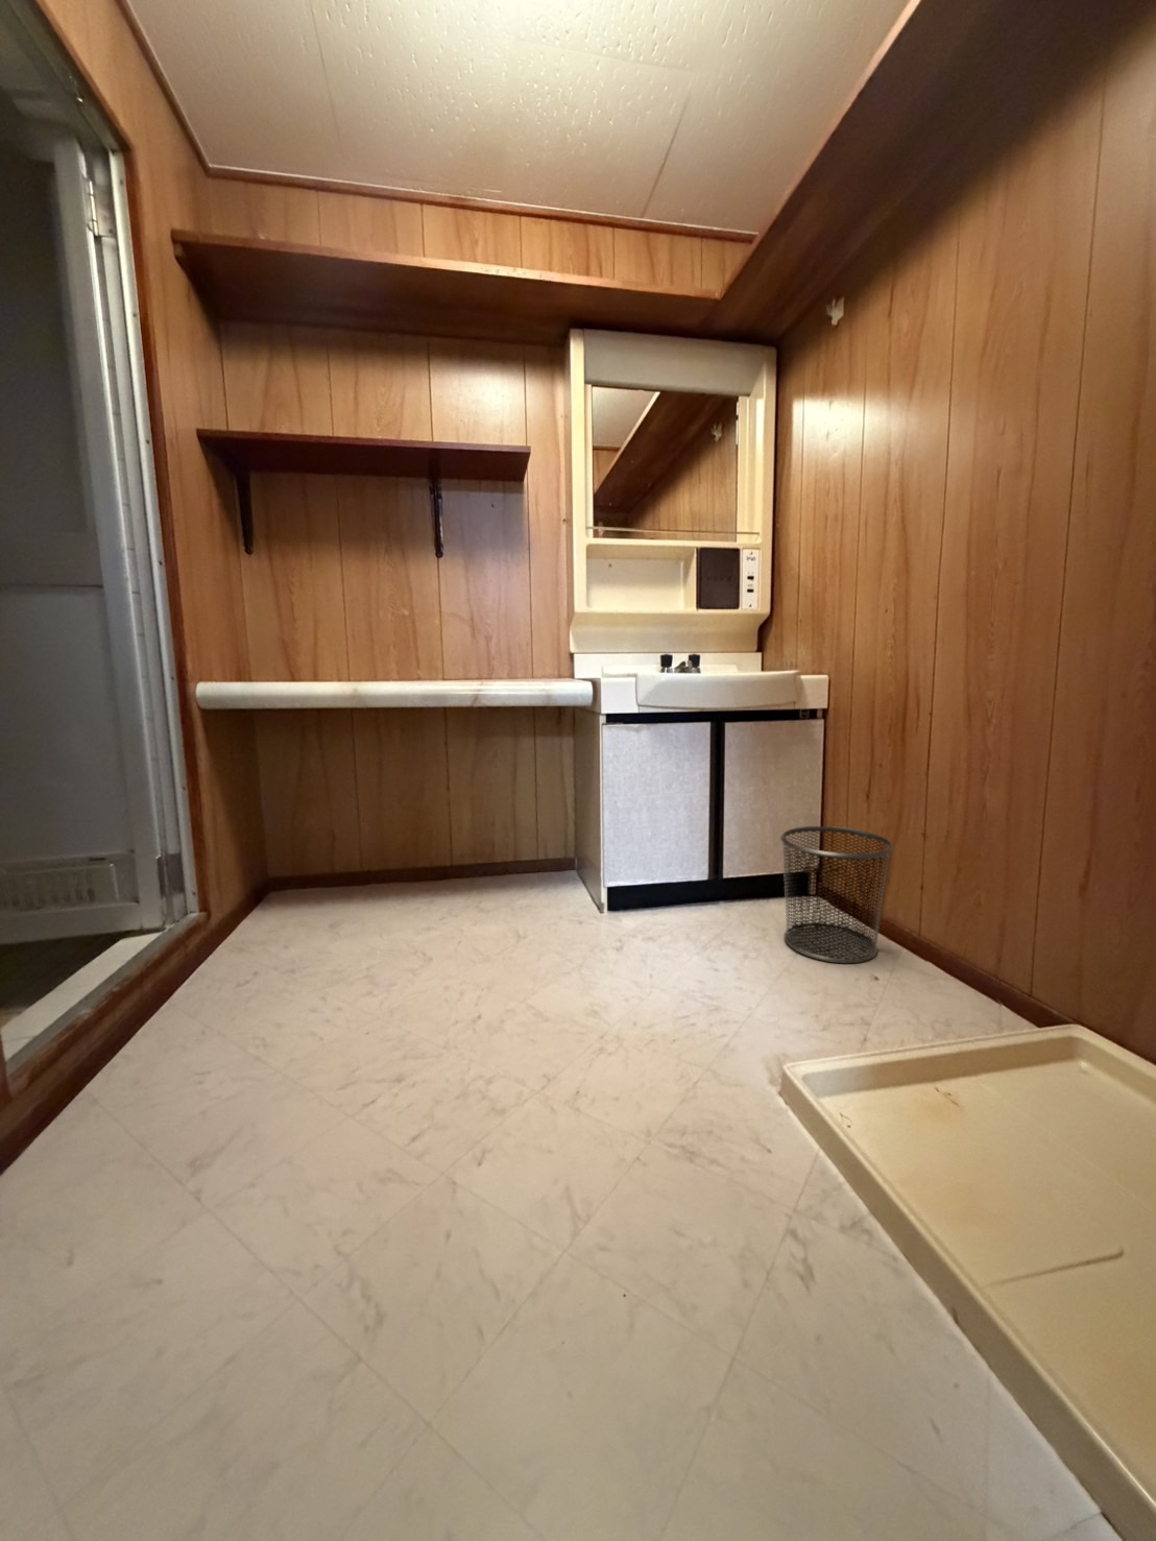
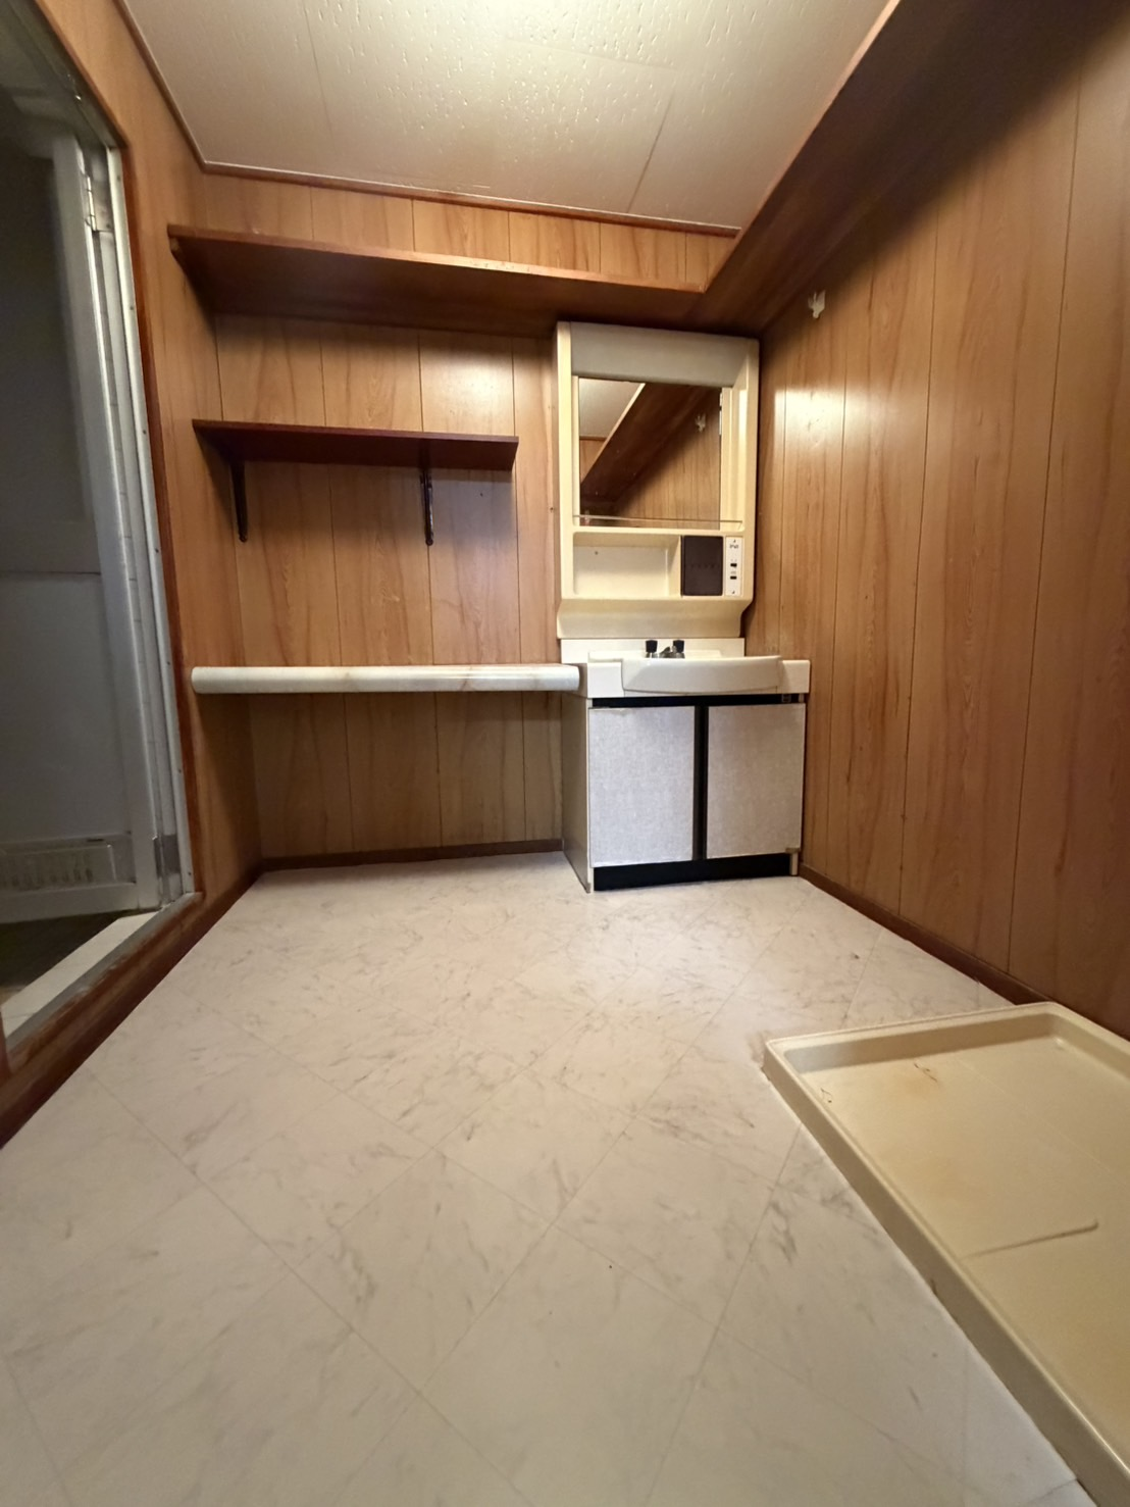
- waste bin [780,826,895,965]
